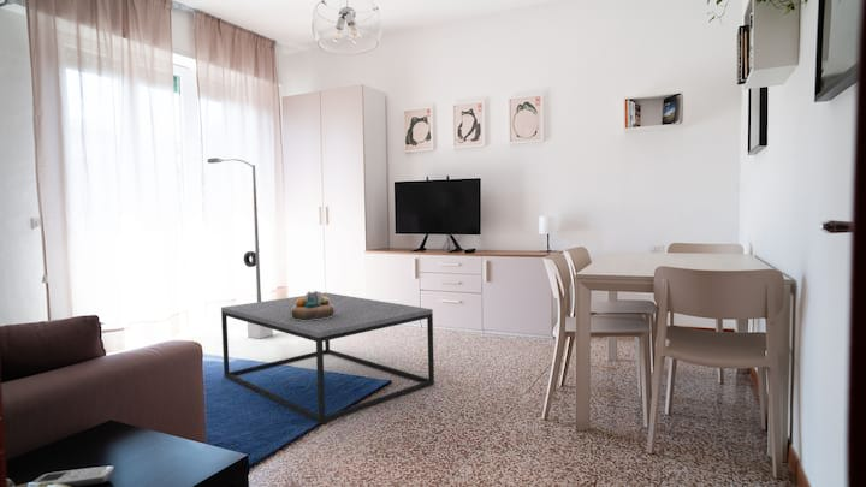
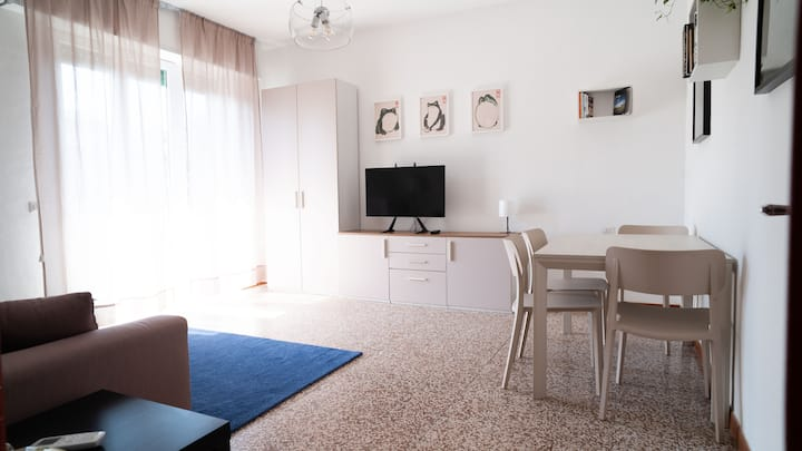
- street lamp [207,158,274,339]
- decorative bowl [291,290,334,321]
- coffee table [220,291,435,424]
